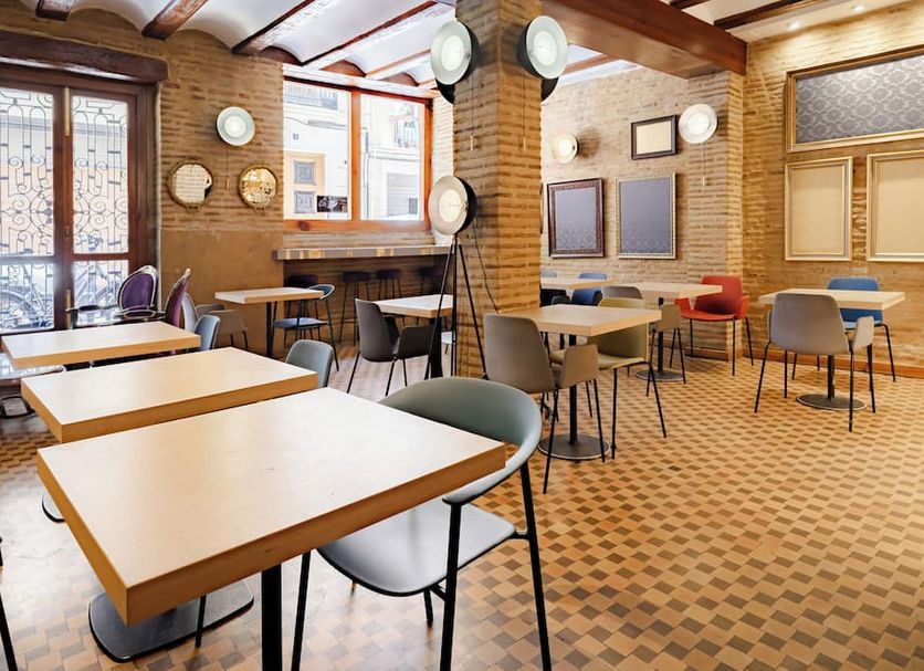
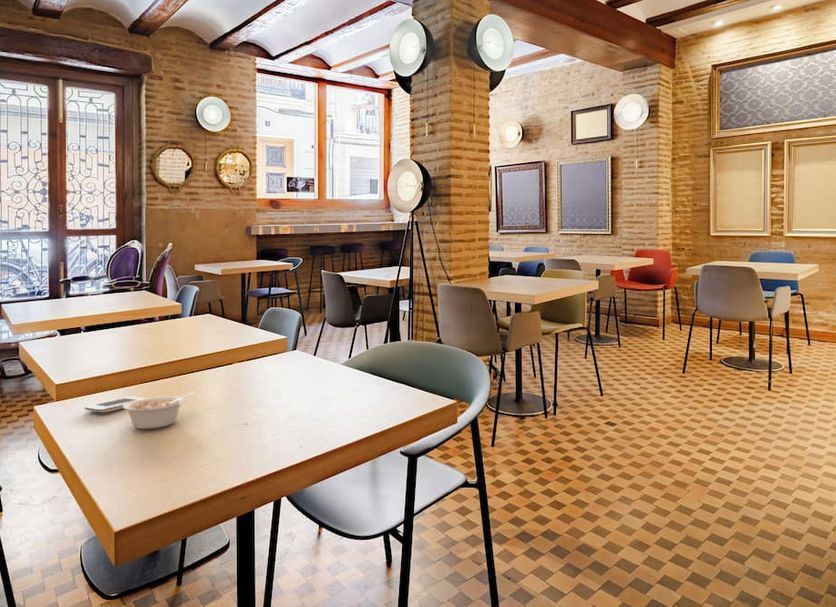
+ legume [122,390,195,430]
+ smartphone [83,395,145,413]
